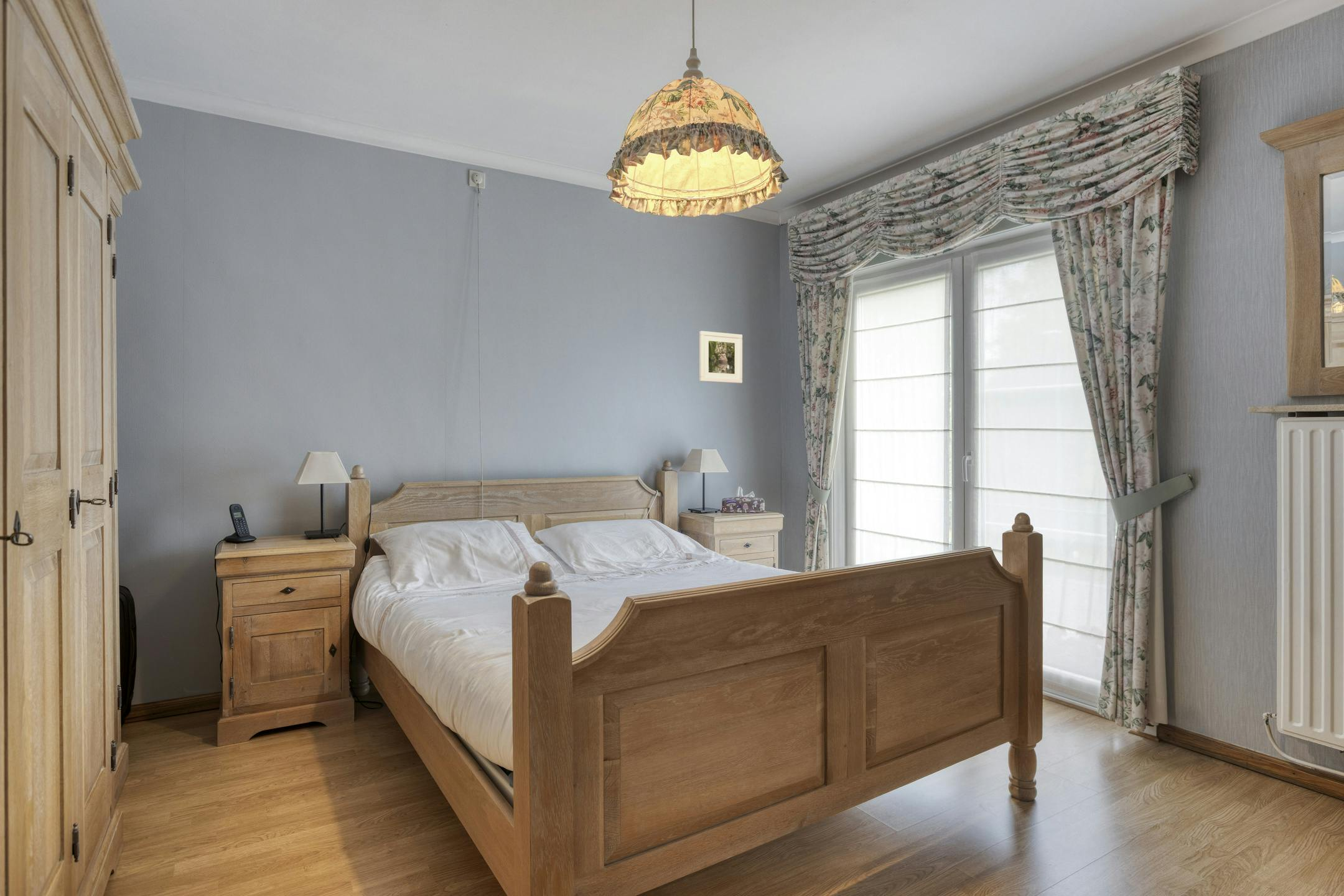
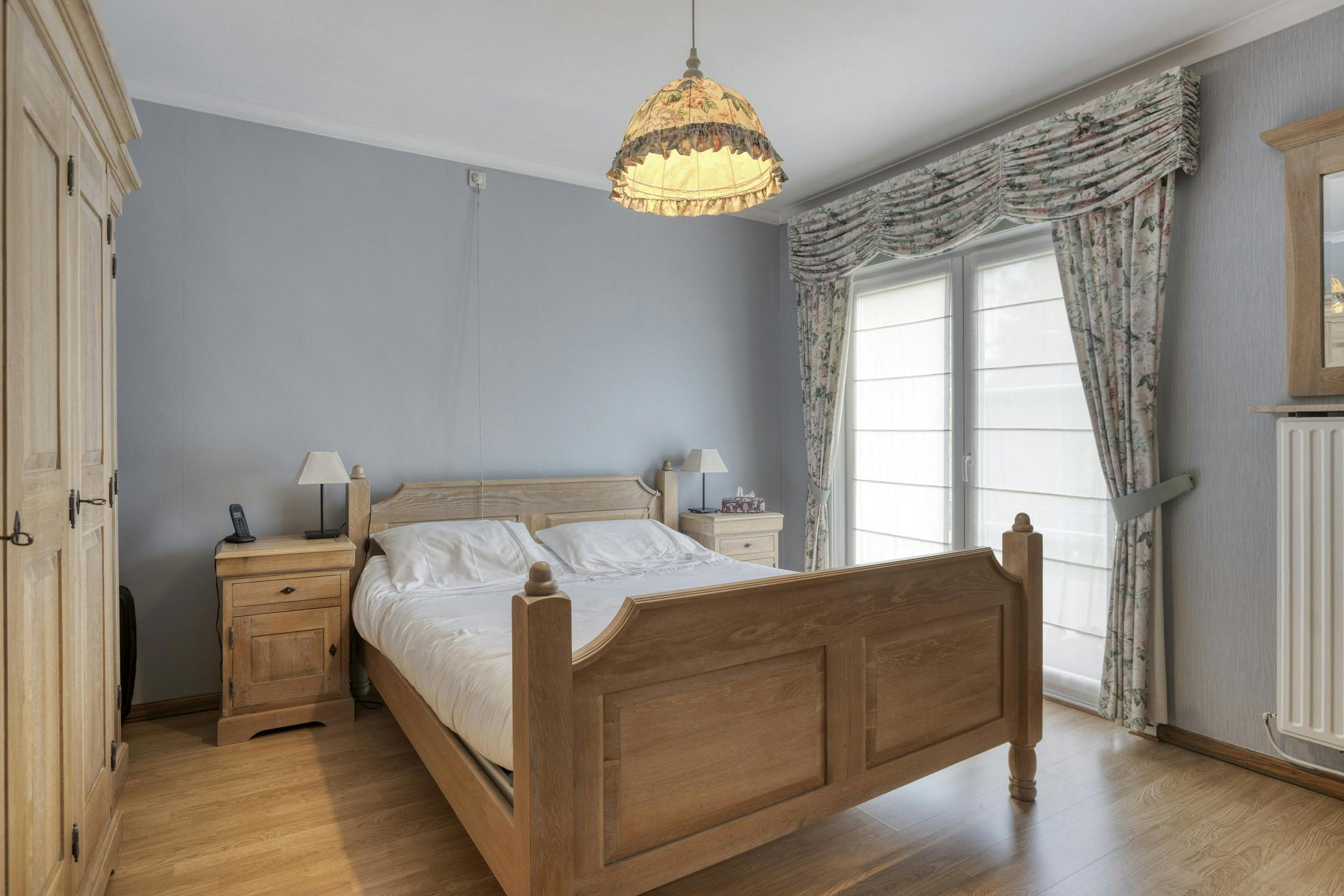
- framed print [699,330,743,384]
